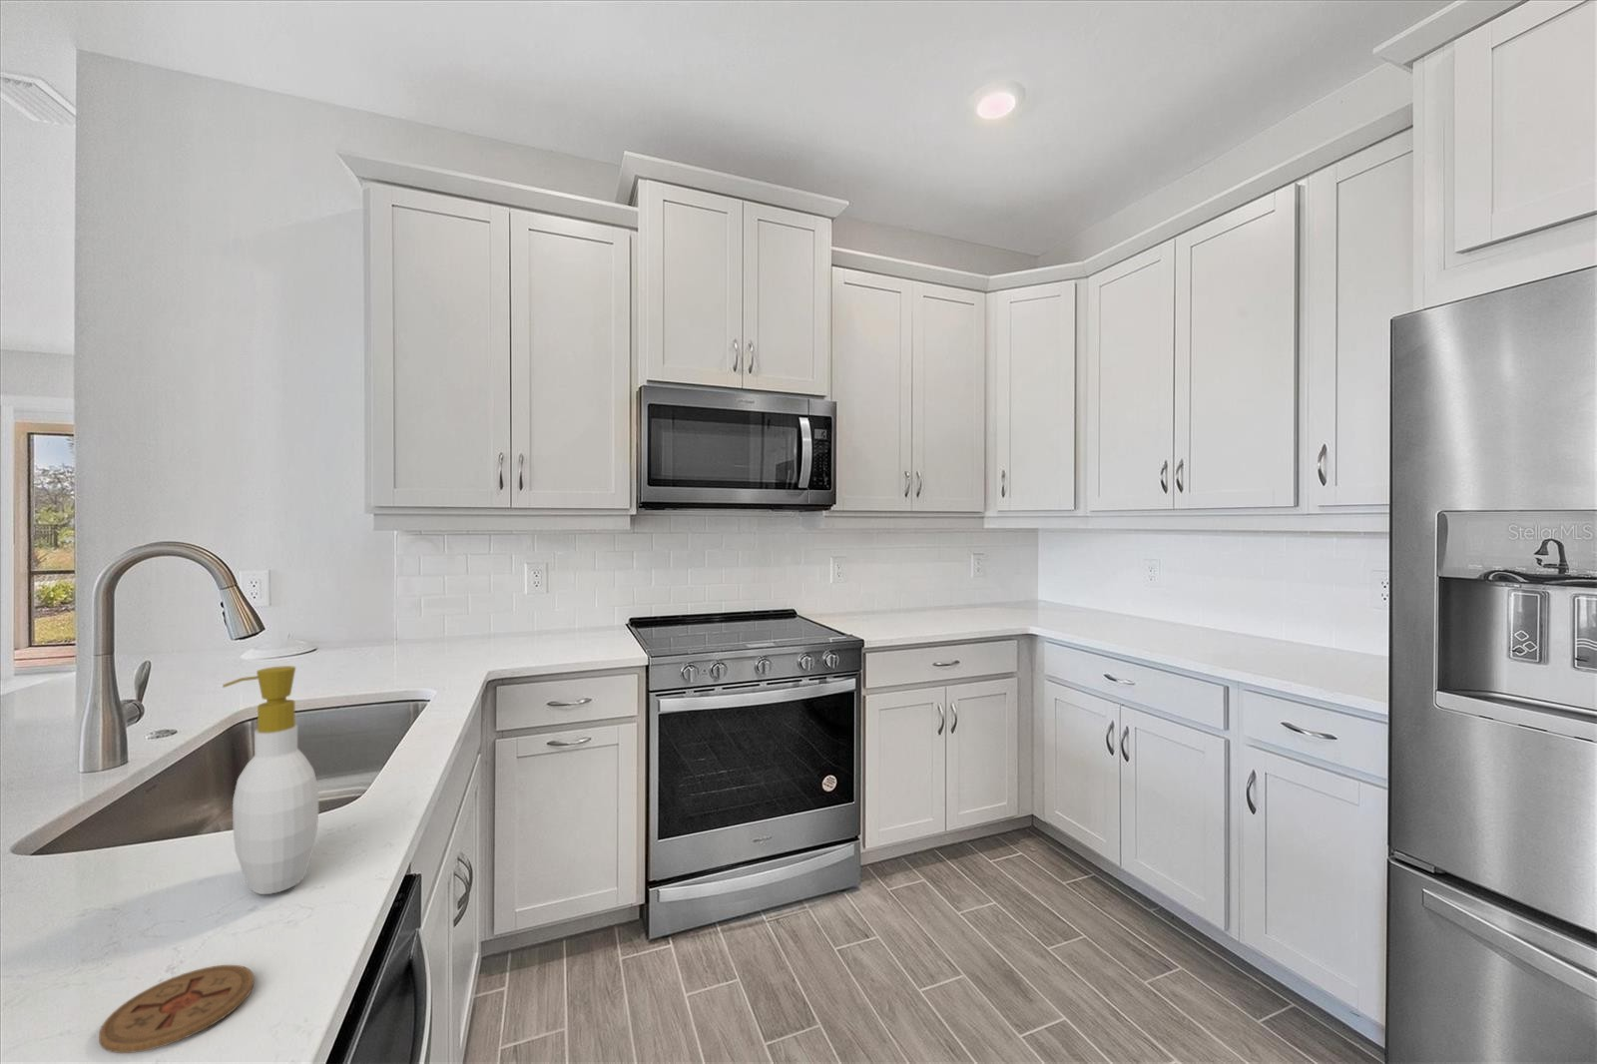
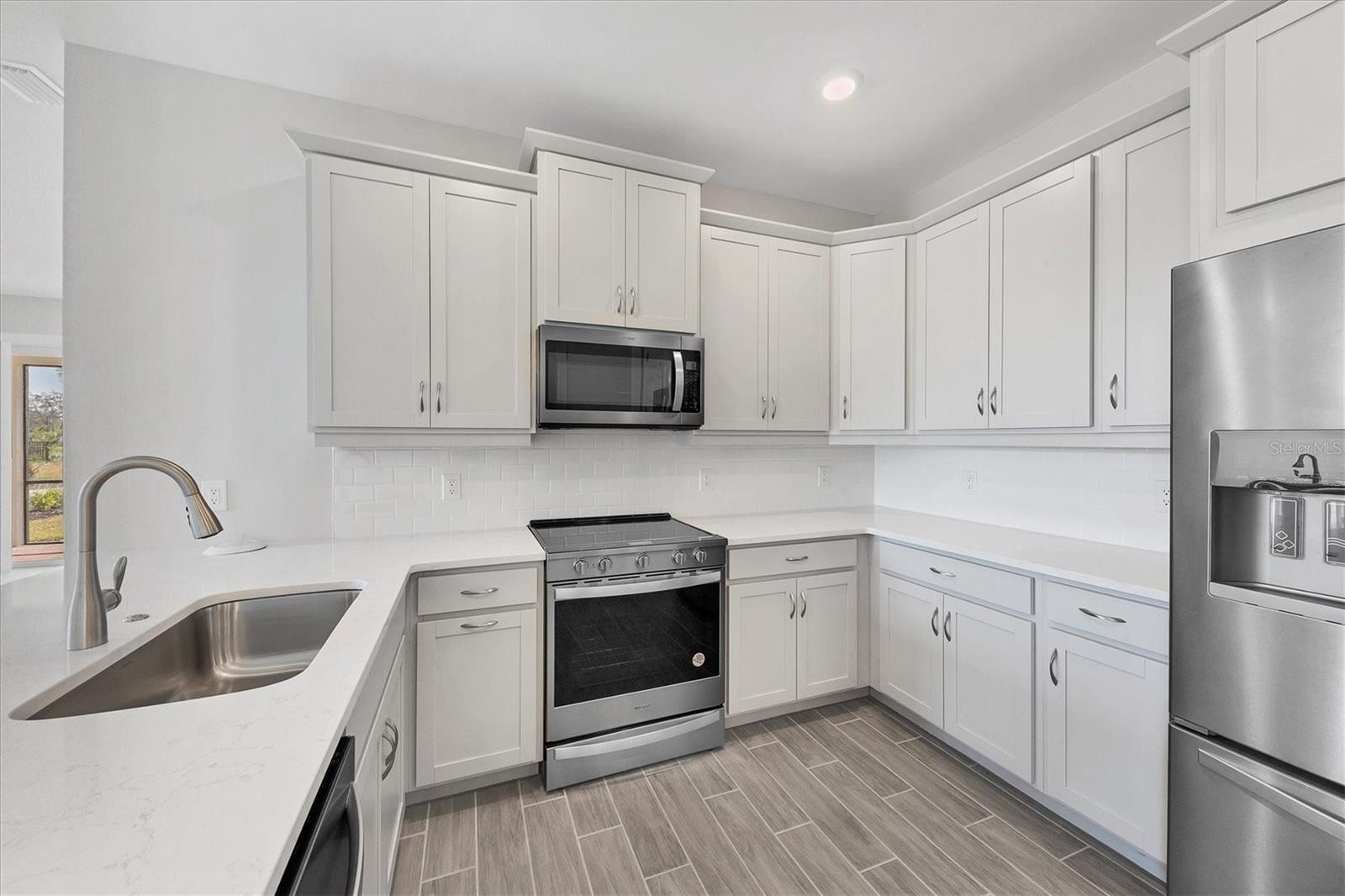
- coaster [97,964,255,1054]
- soap bottle [222,665,319,895]
